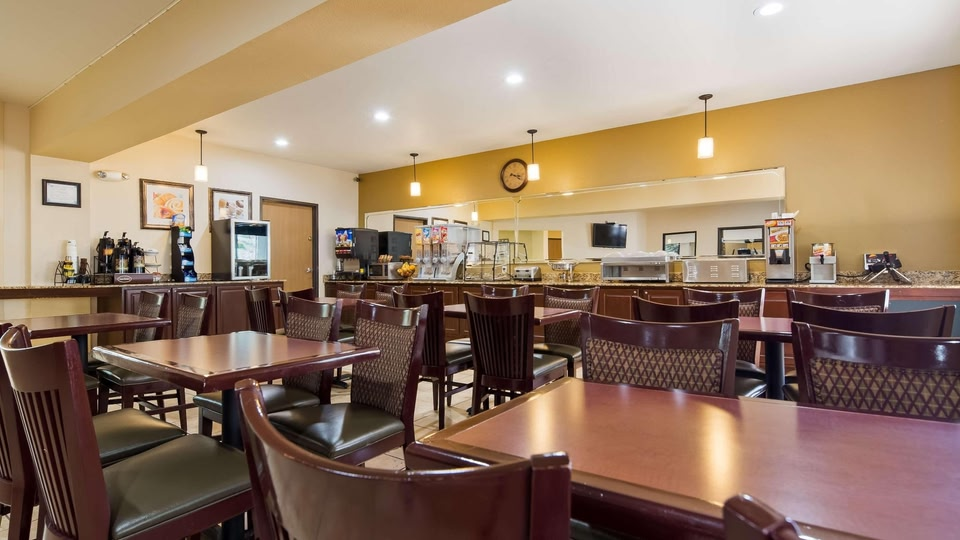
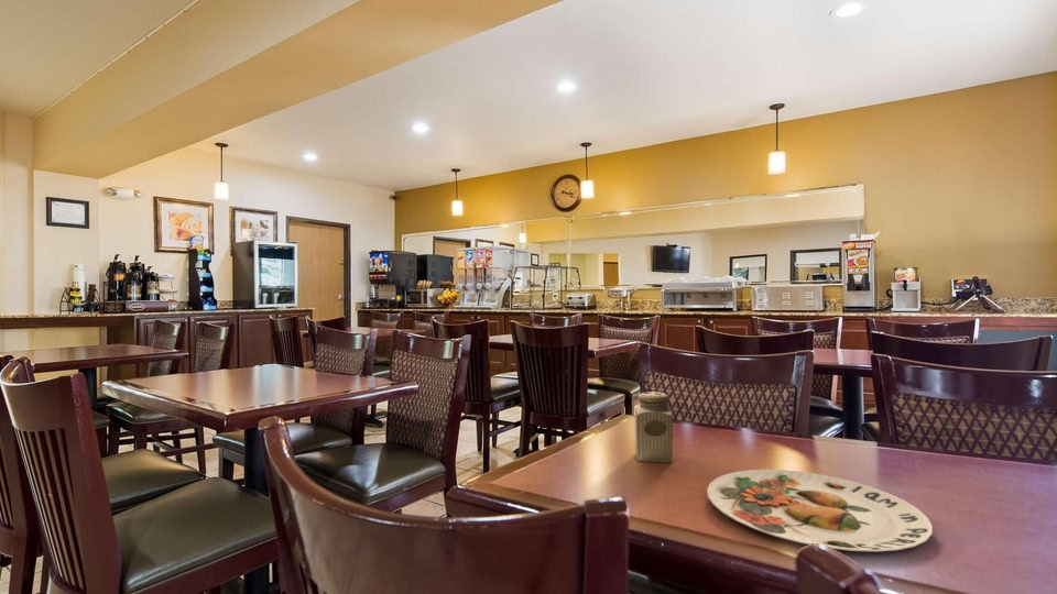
+ salt shaker [634,391,674,464]
+ plate [706,469,934,552]
